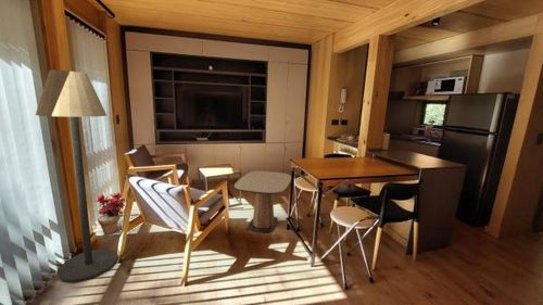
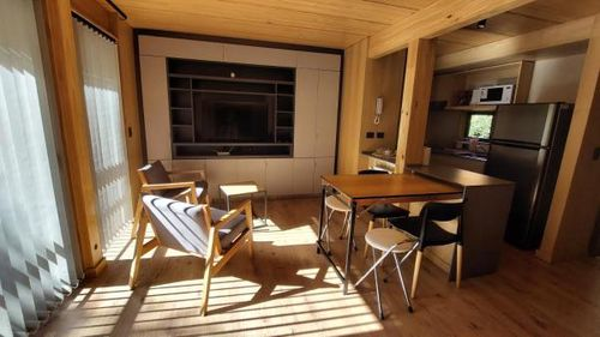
- floor lamp [35,68,118,283]
- potted plant [91,191,126,236]
- side table [233,169,292,233]
